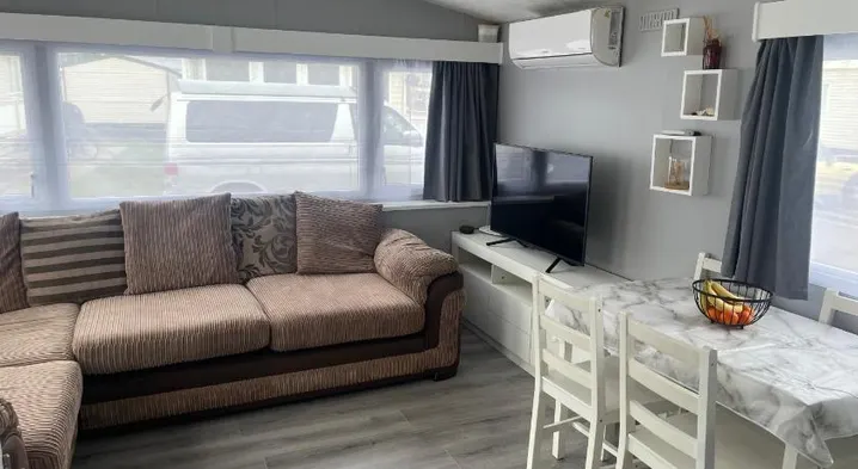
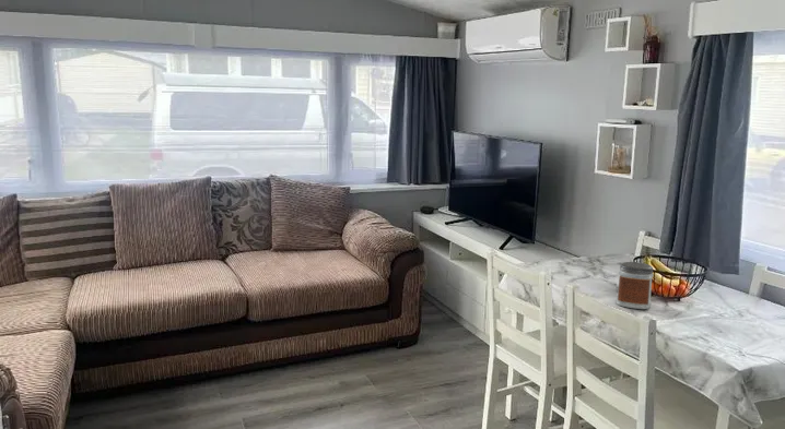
+ jar [616,261,655,310]
